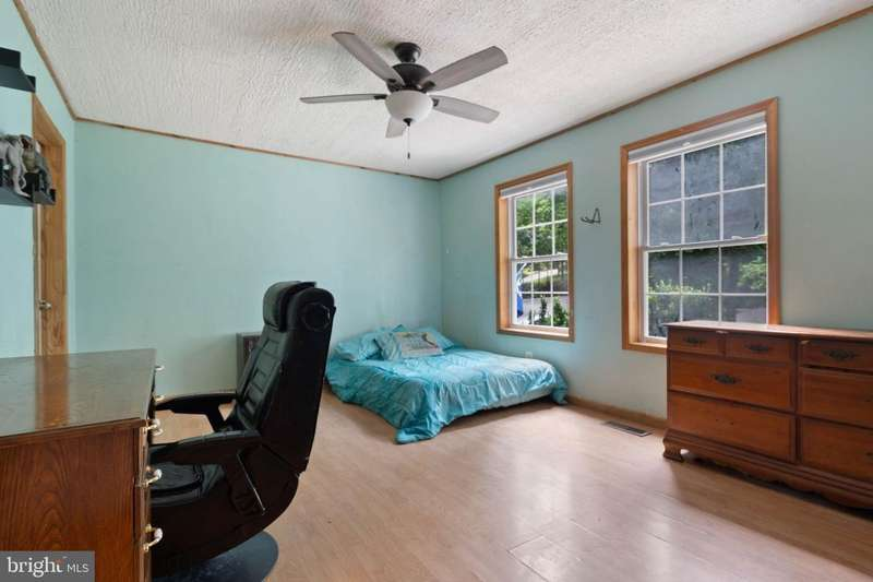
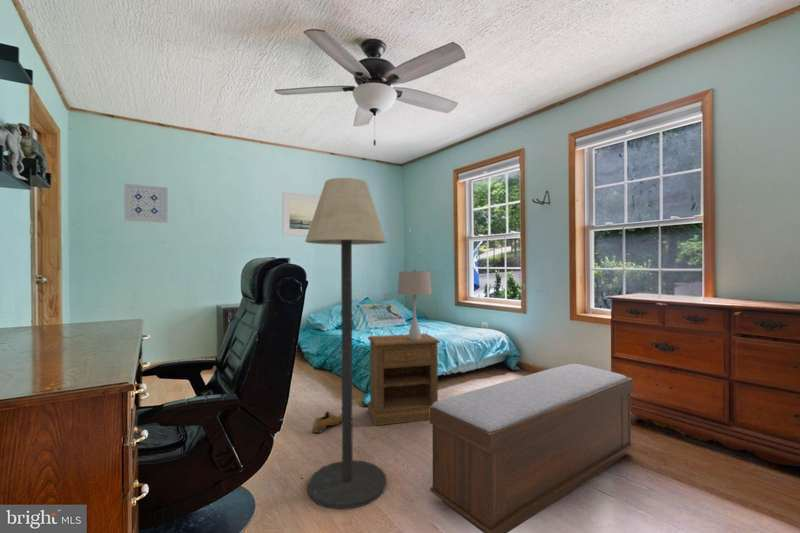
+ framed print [281,191,321,237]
+ bench [429,363,634,533]
+ shoe [312,410,342,434]
+ wall art [123,182,169,224]
+ floor lamp [304,177,387,510]
+ nightstand [367,333,441,427]
+ table lamp [396,269,433,339]
